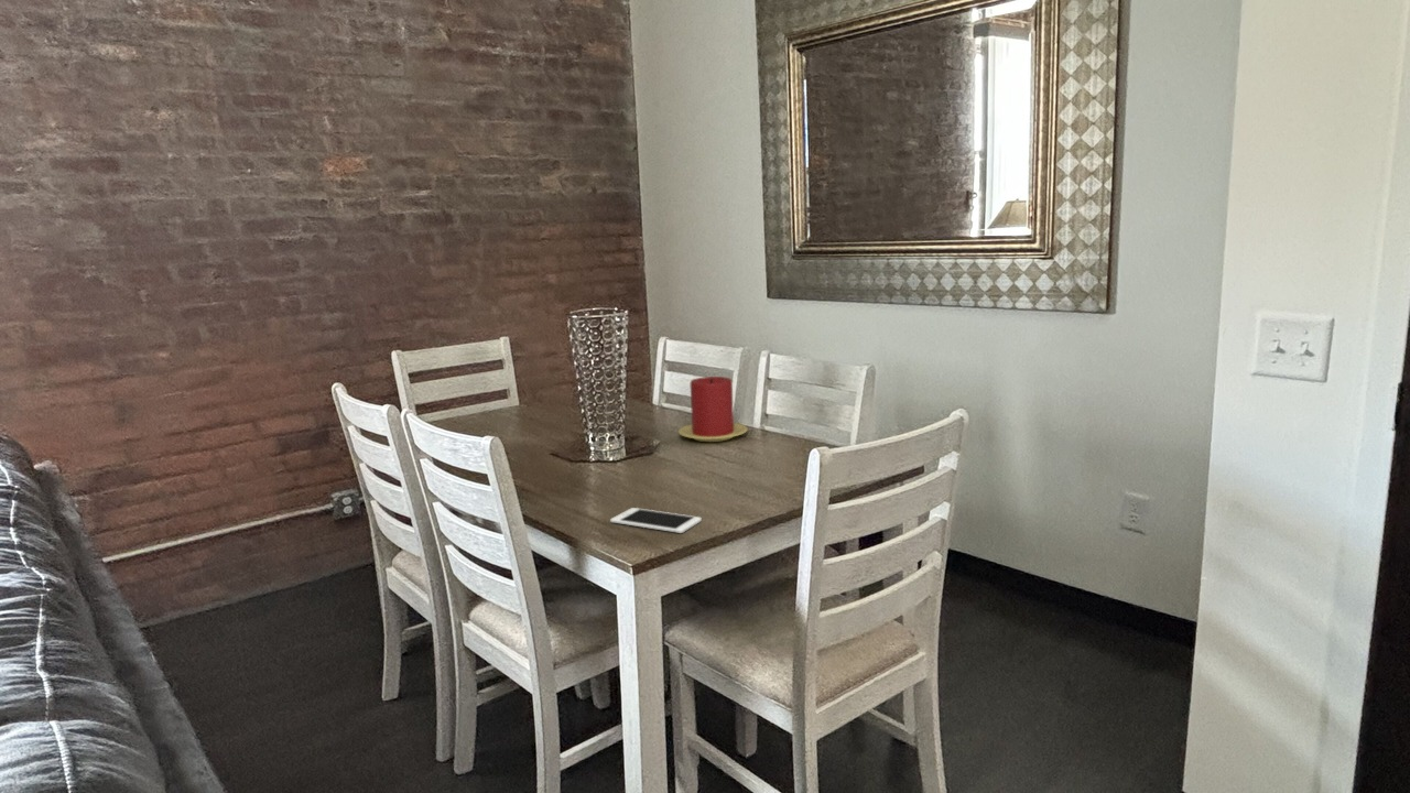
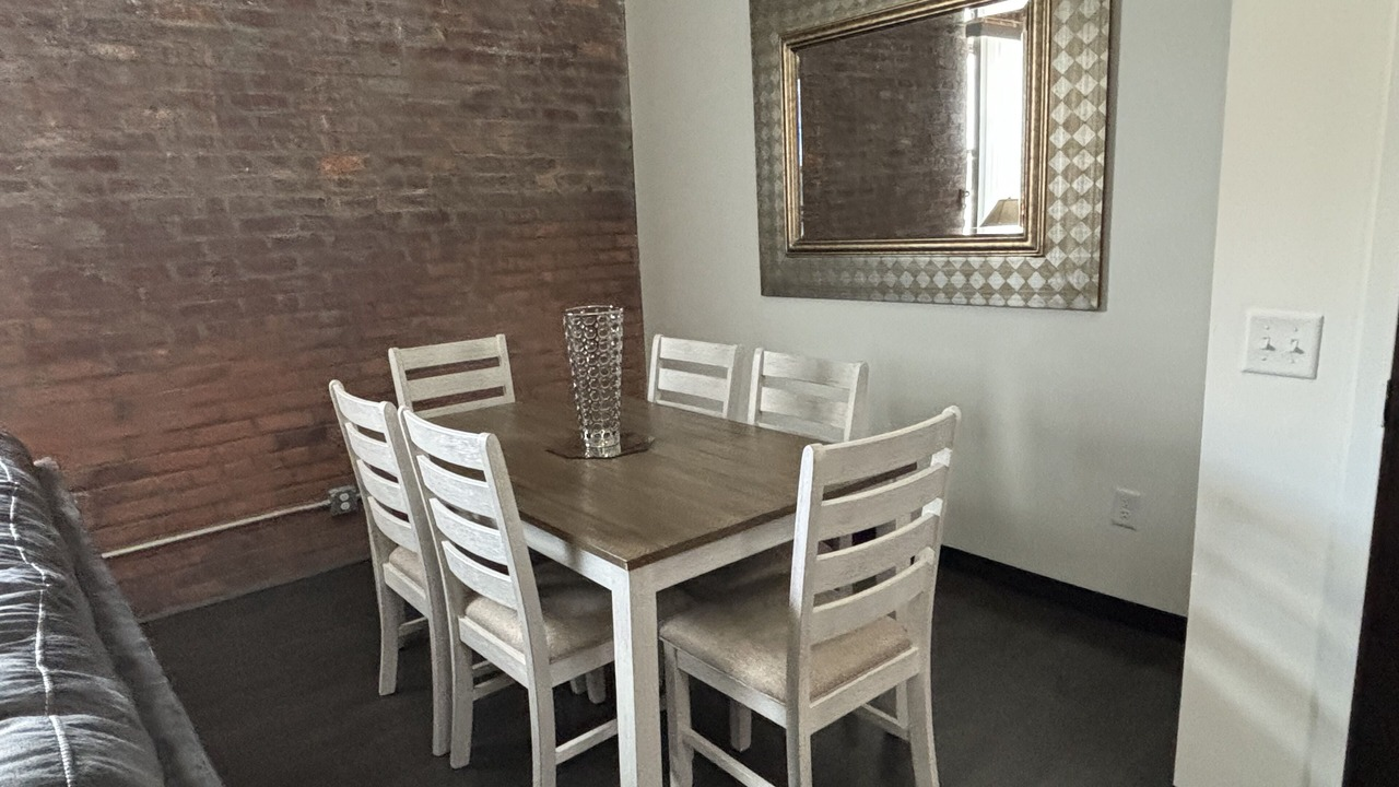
- cell phone [609,507,703,534]
- candle [677,376,749,443]
